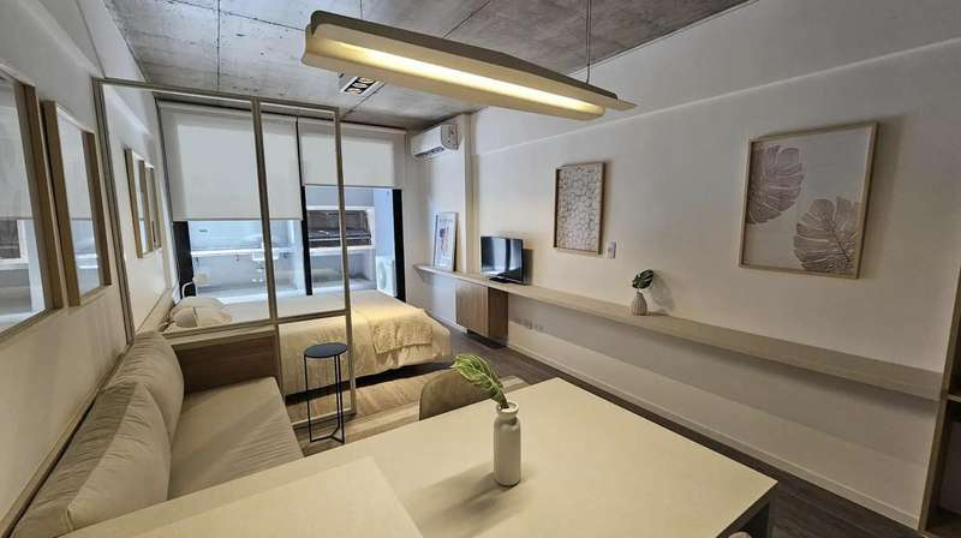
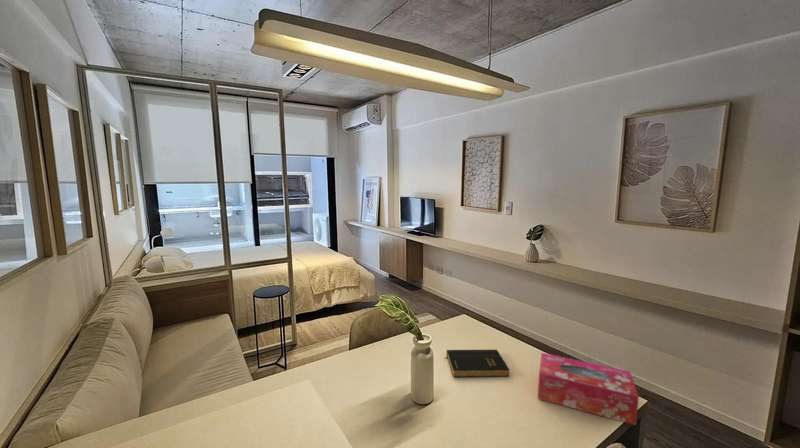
+ book [443,349,510,378]
+ tissue box [537,352,640,426]
